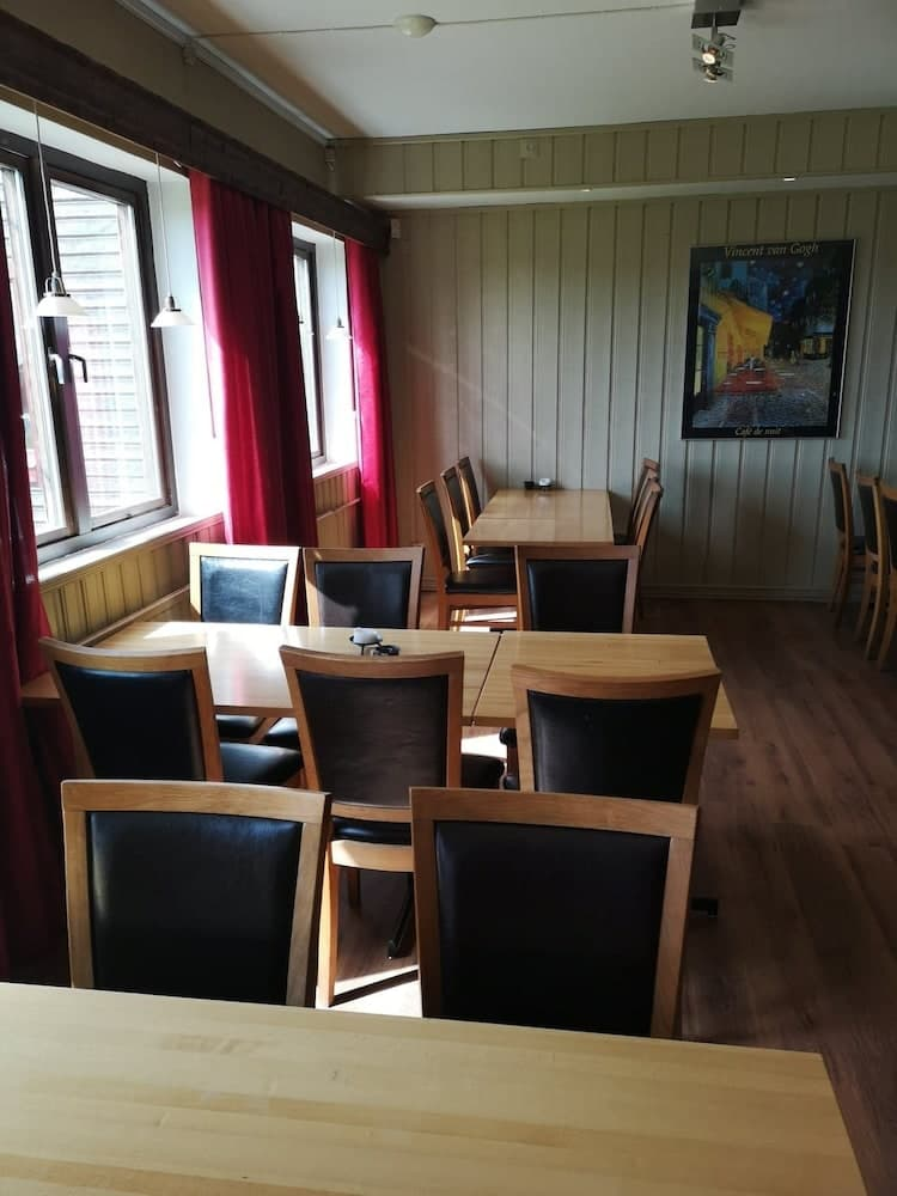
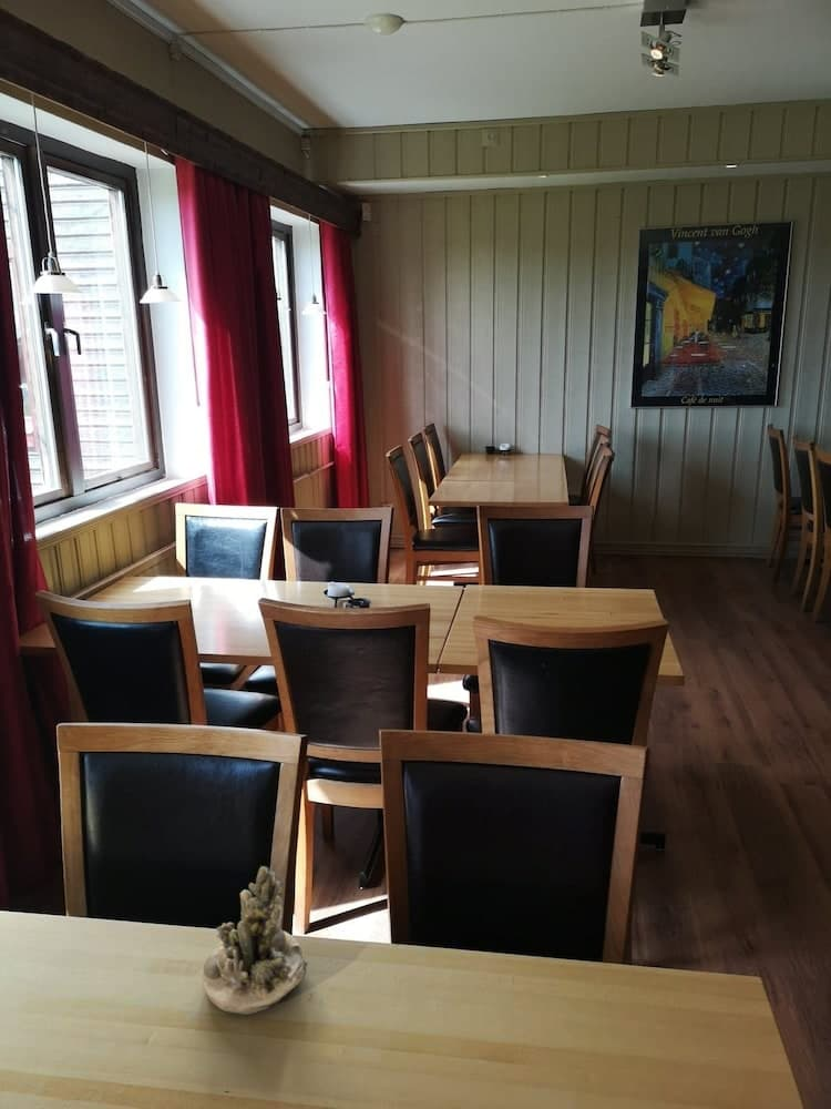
+ succulent planter [202,865,309,1016]
